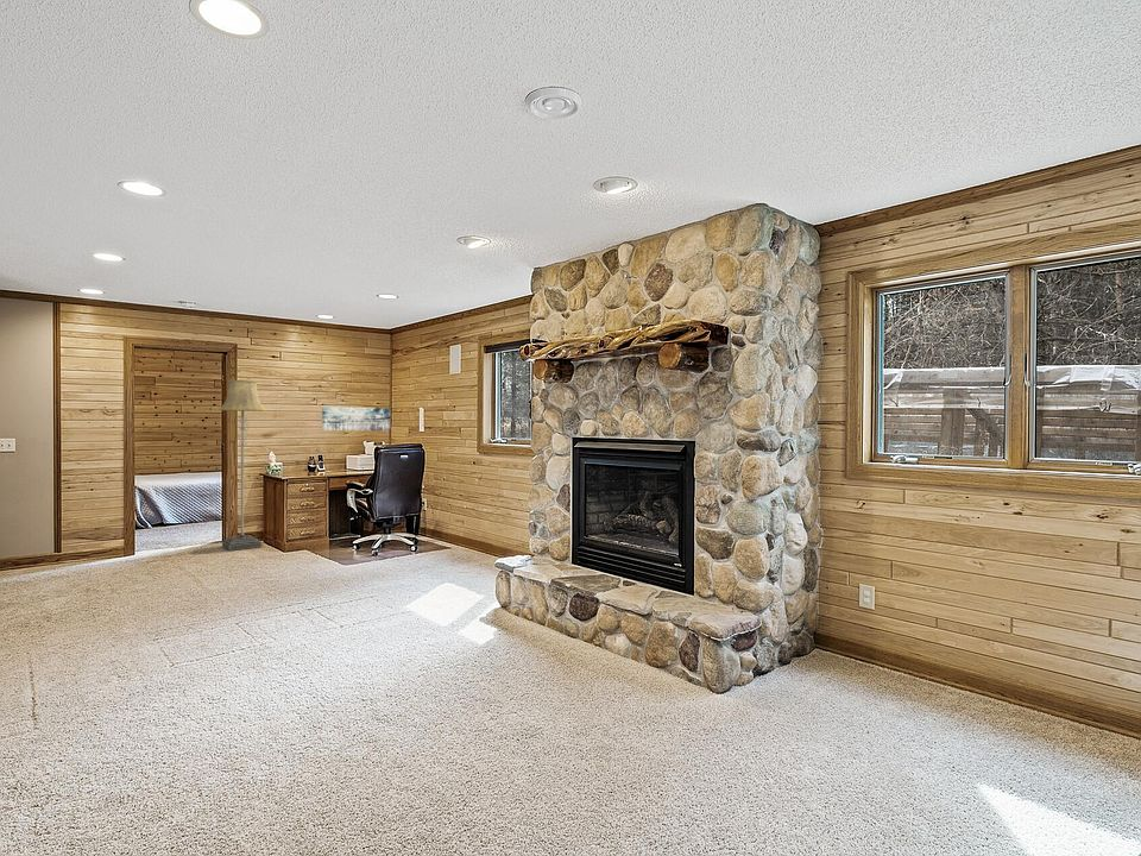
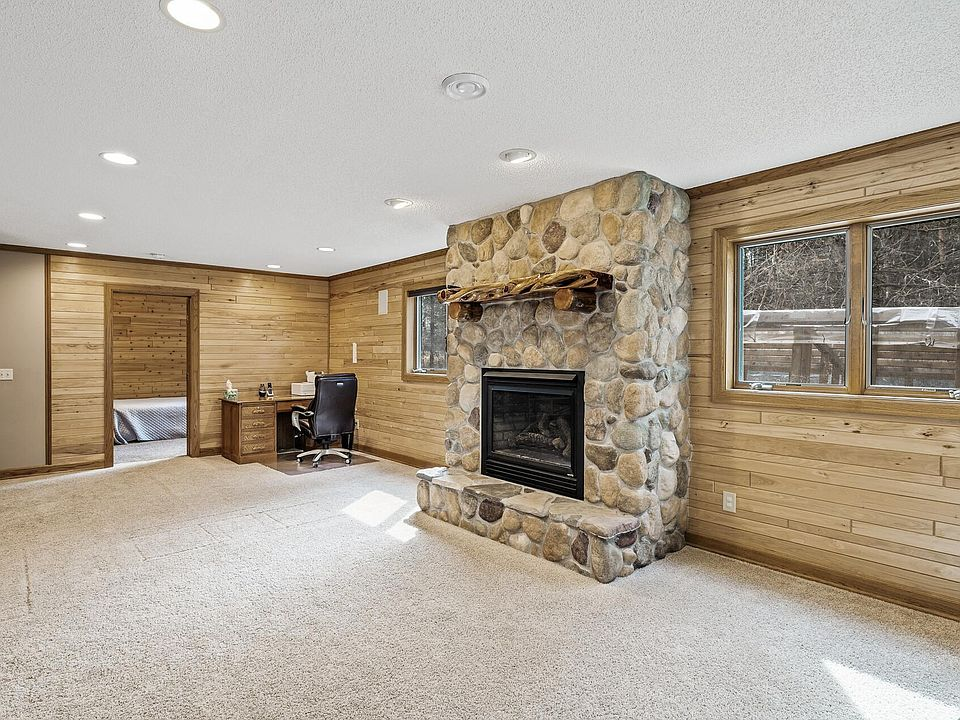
- wall art [321,405,391,432]
- floor lamp [218,379,267,552]
